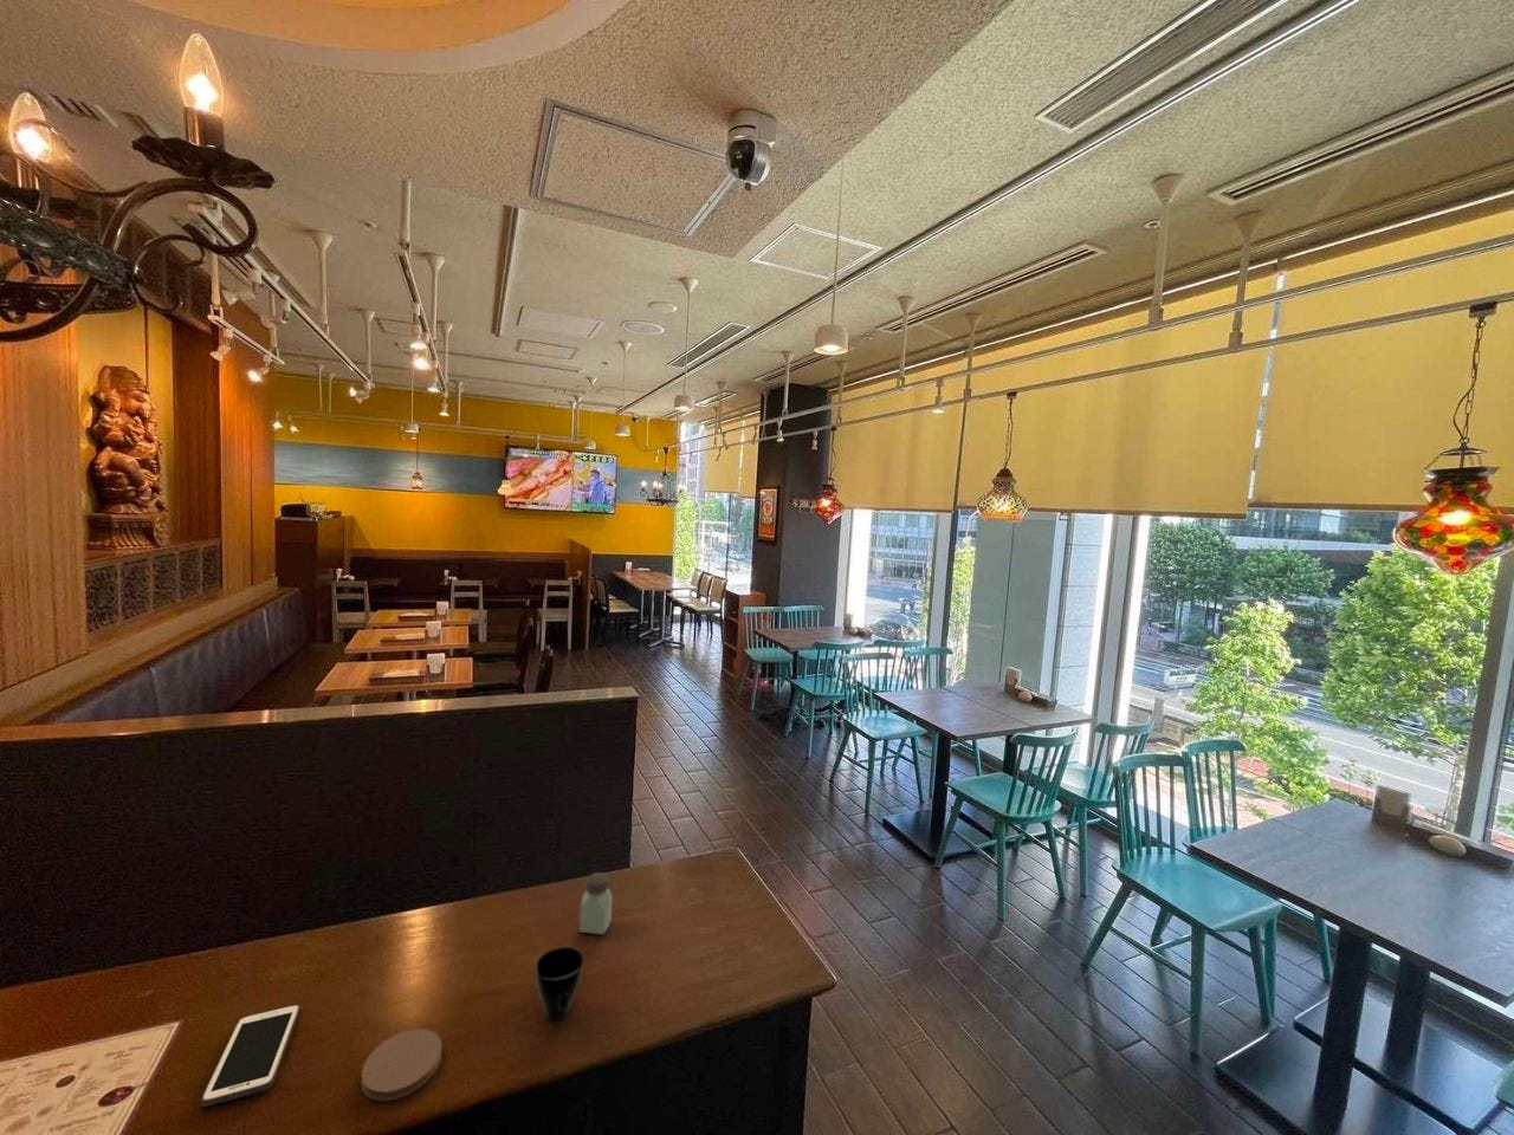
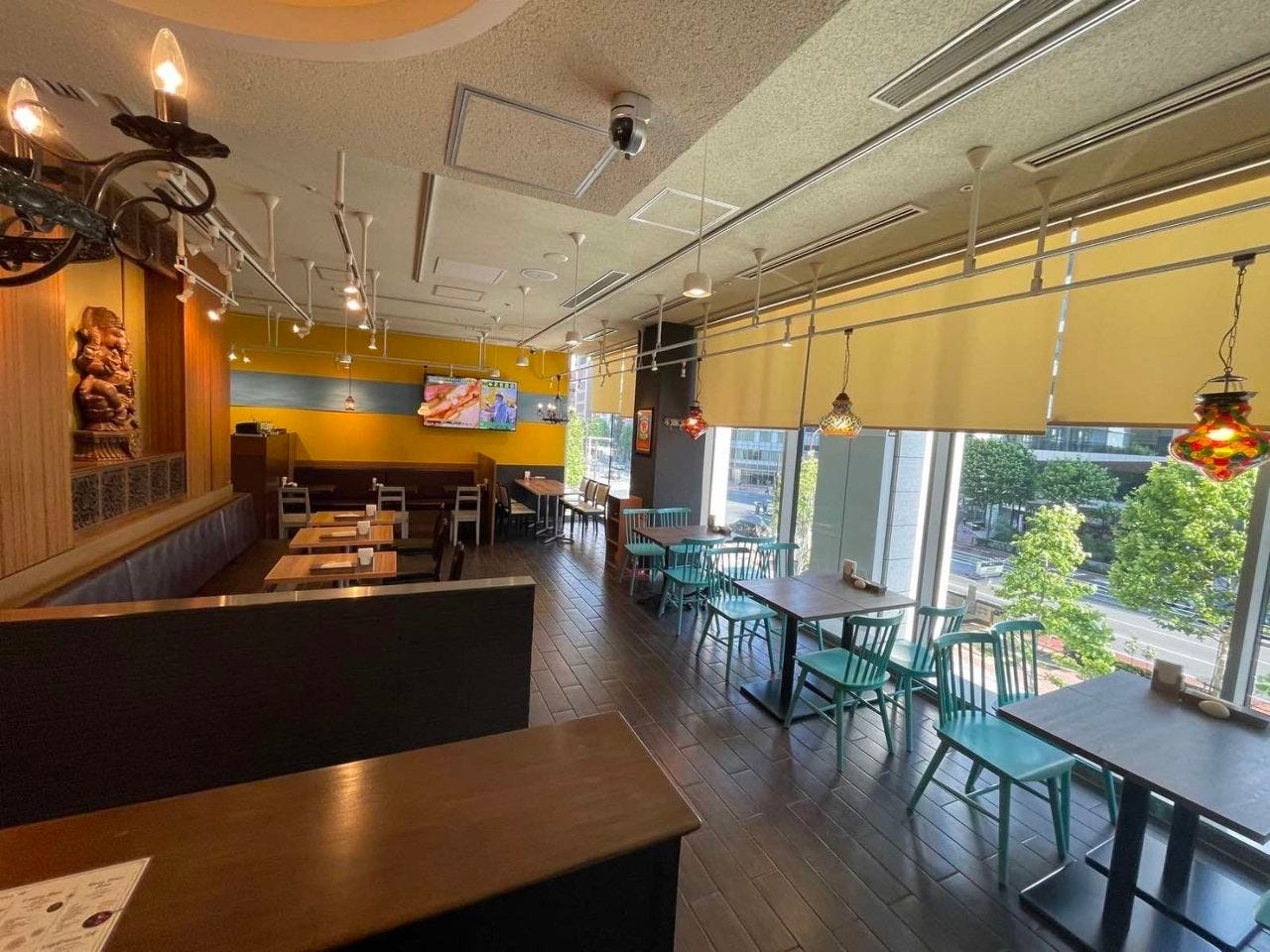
- cup [534,945,584,1021]
- saltshaker [578,872,614,935]
- coaster [361,1028,443,1102]
- cell phone [200,1003,302,1108]
